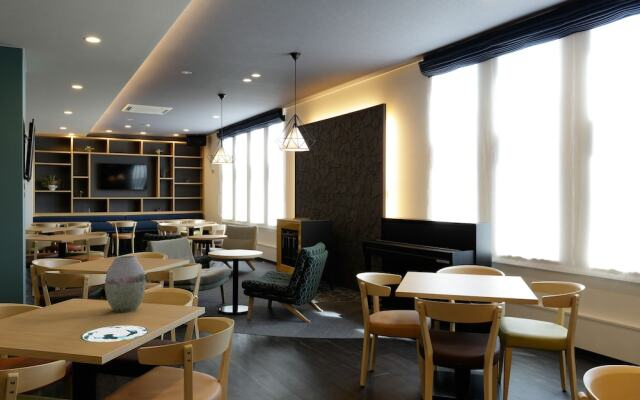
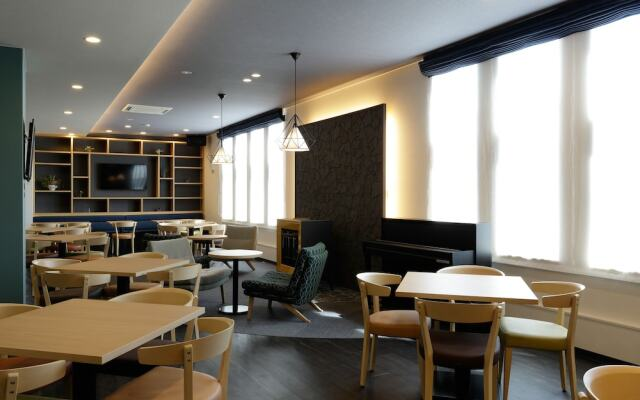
- plate [81,324,149,343]
- vase [104,255,147,313]
